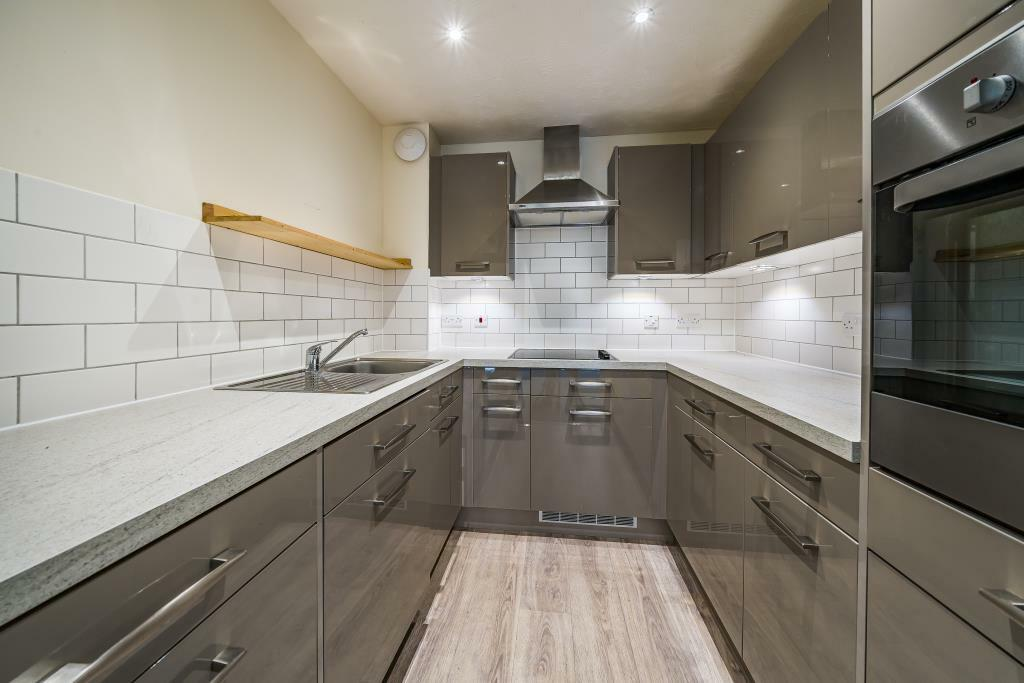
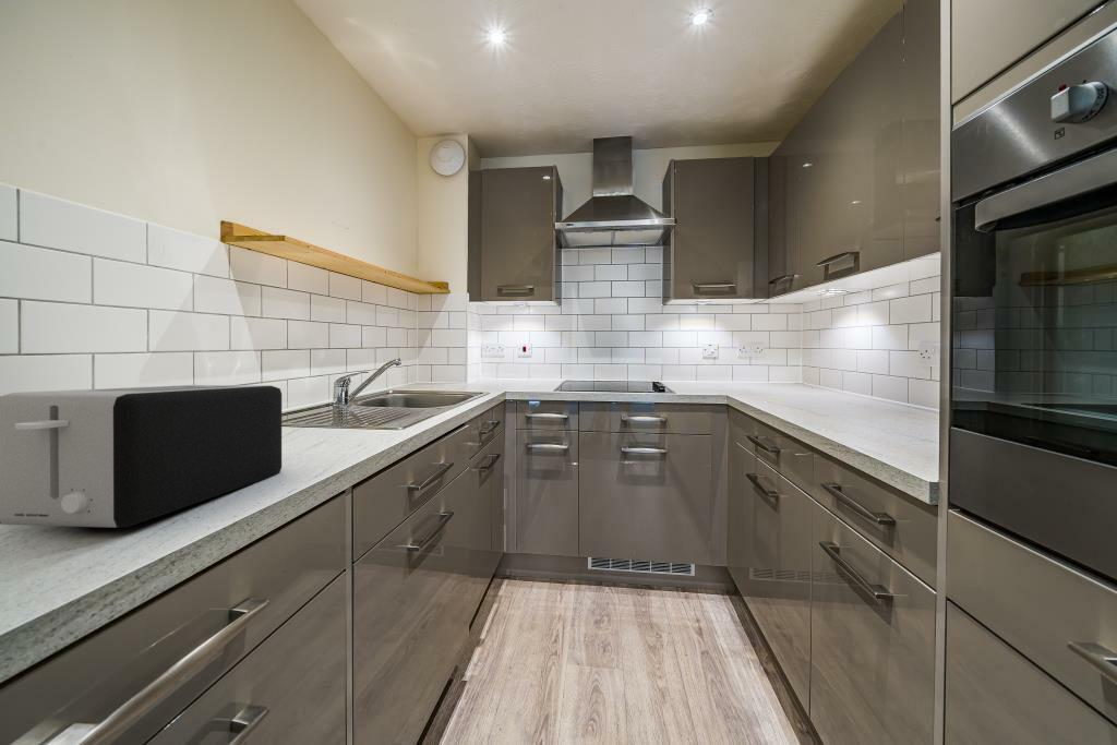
+ toaster [0,384,283,529]
